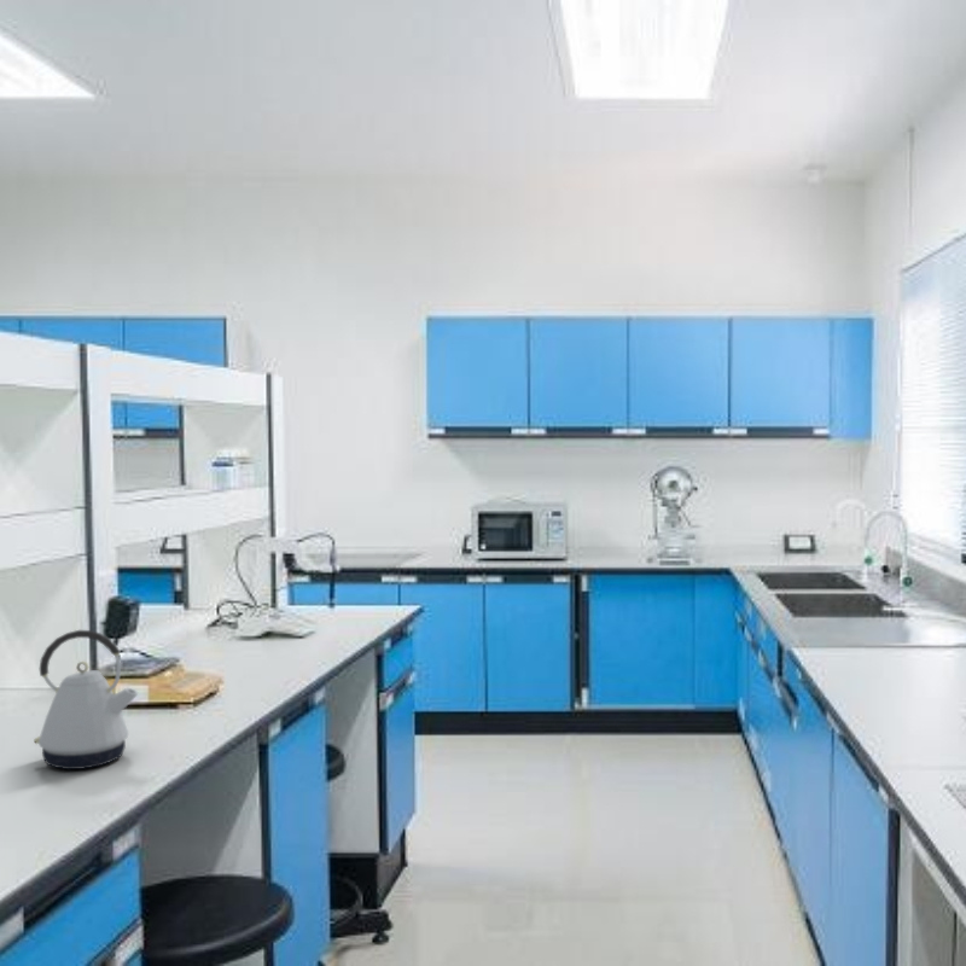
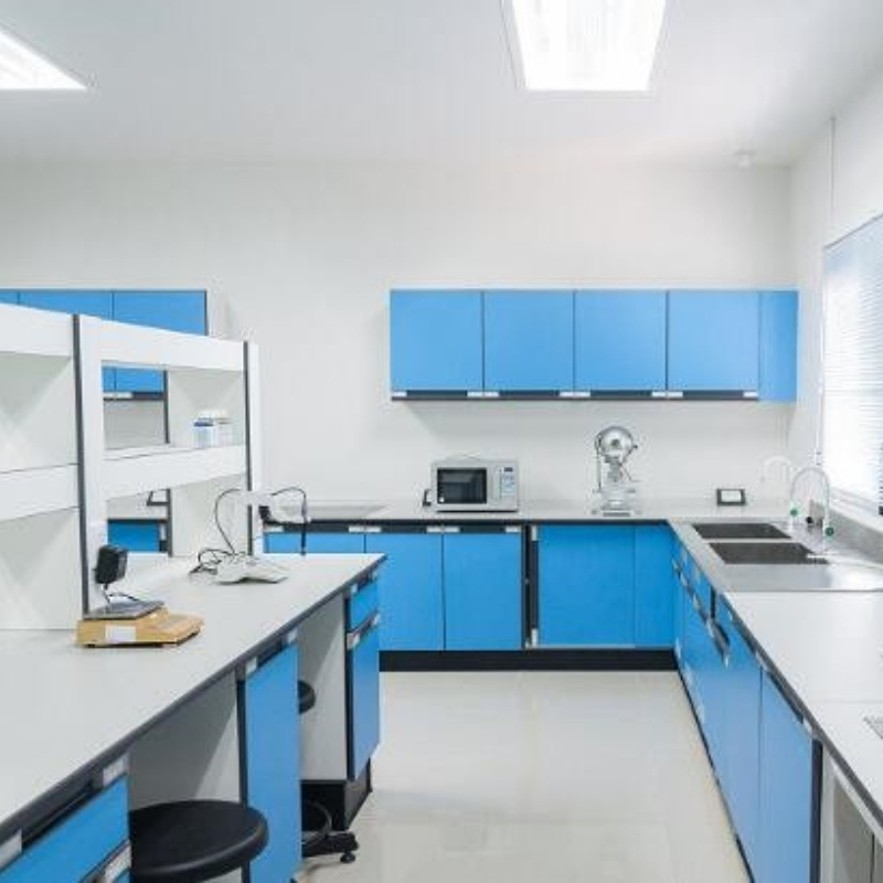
- kettle [33,629,139,770]
